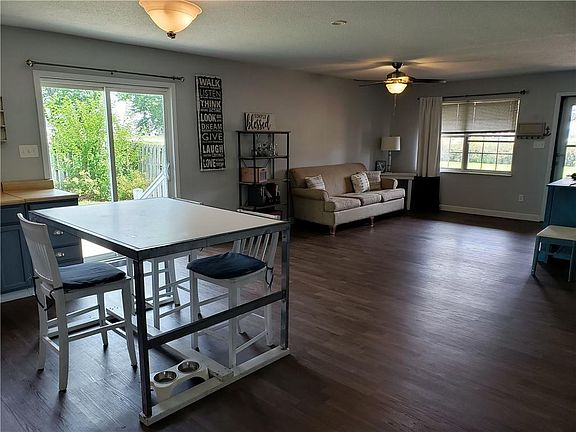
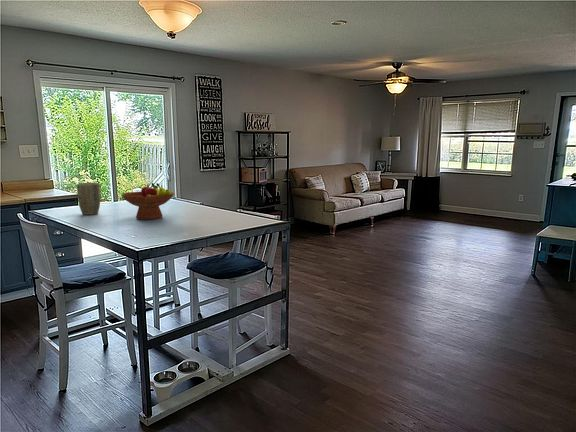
+ plant pot [76,182,101,216]
+ fruit bowl [120,182,176,221]
